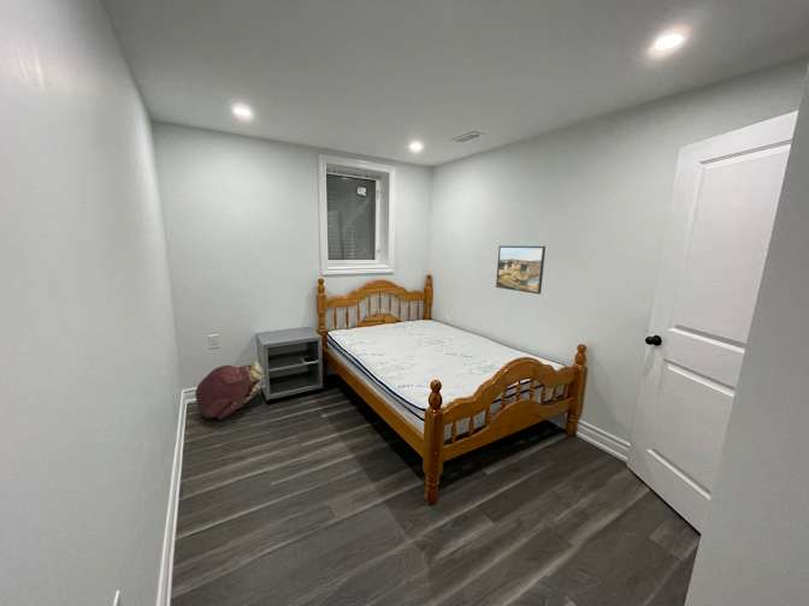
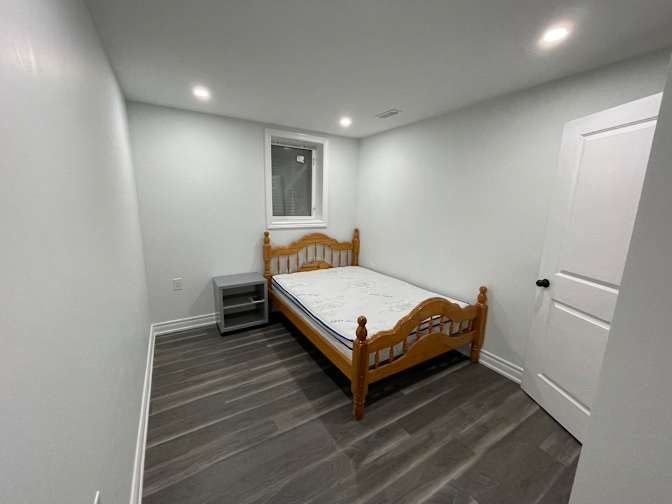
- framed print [495,245,547,296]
- backpack [194,360,264,421]
